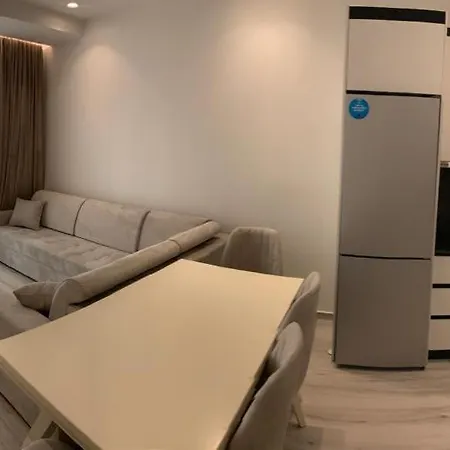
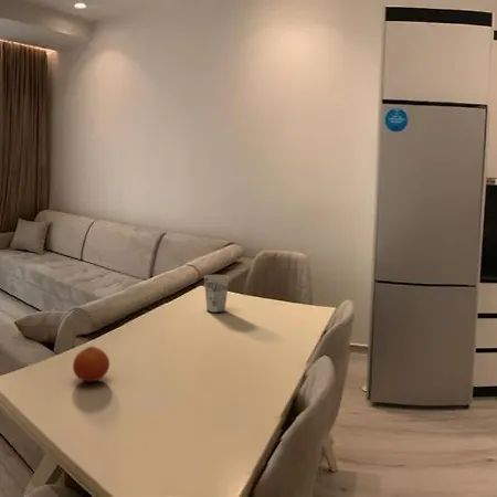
+ cup [203,274,230,314]
+ fruit [72,346,110,383]
